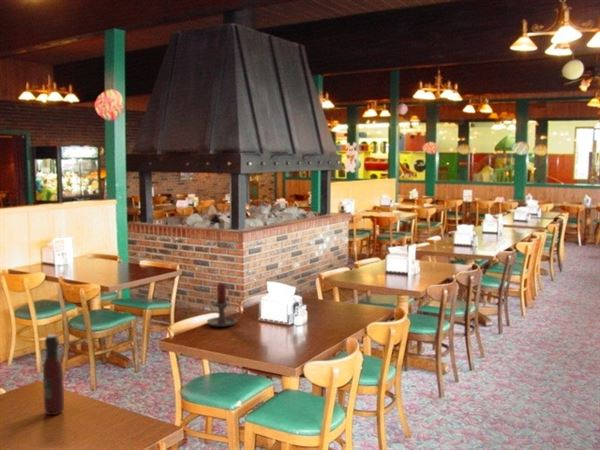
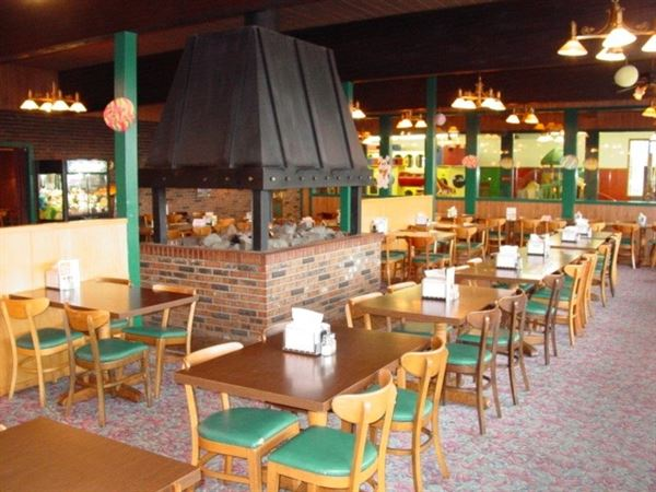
- candle holder [206,282,242,328]
- wine bottle [42,333,65,416]
